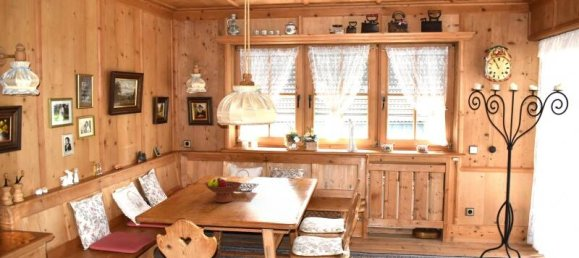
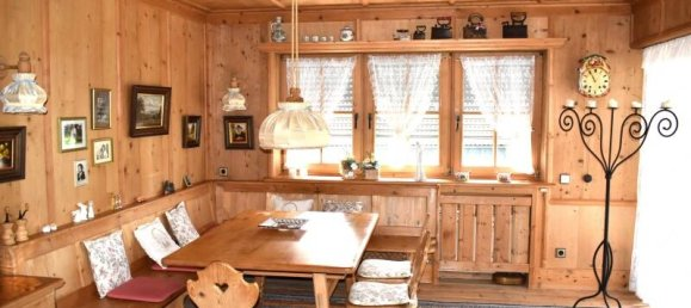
- fruit bowl [204,177,243,204]
